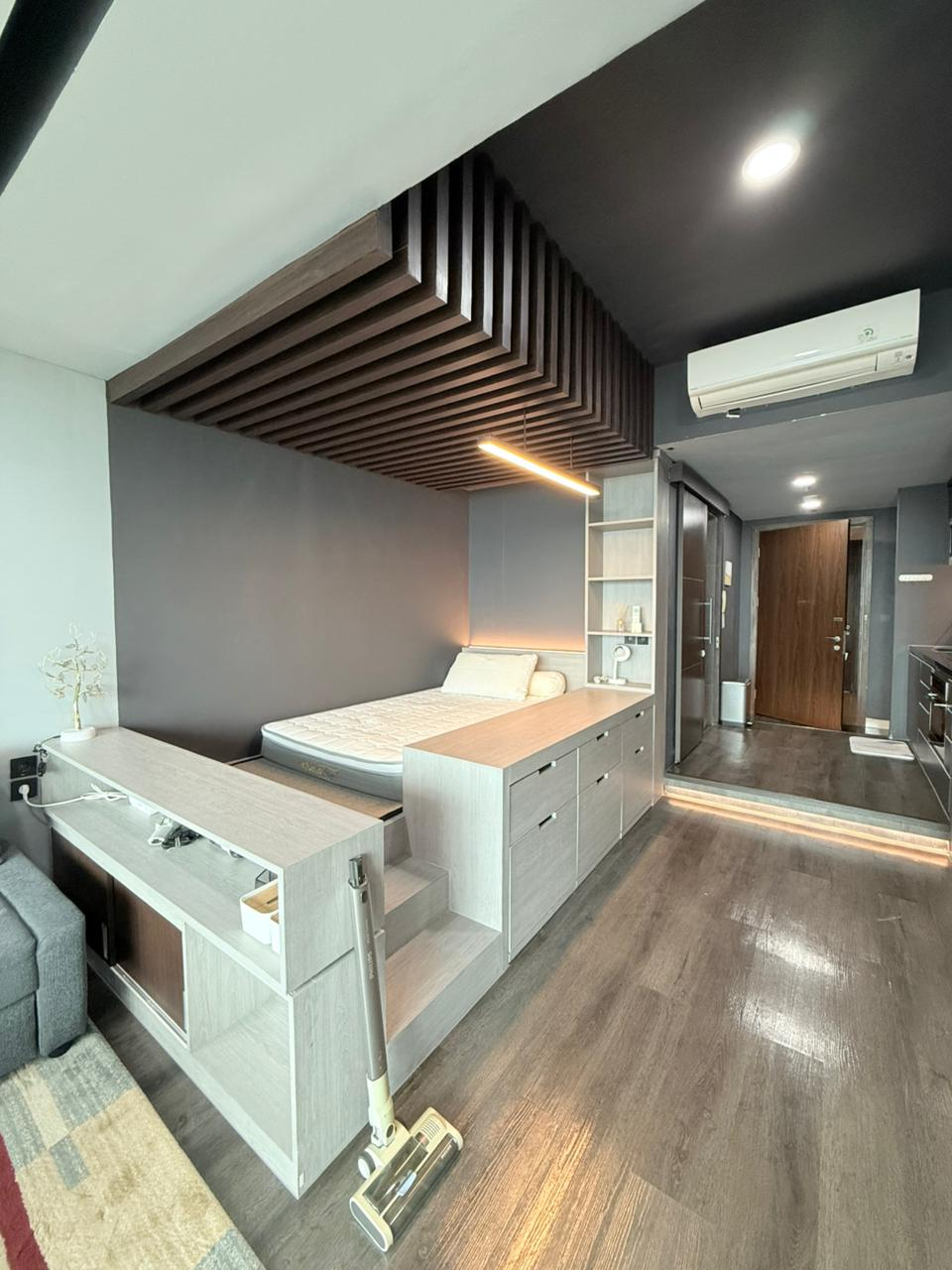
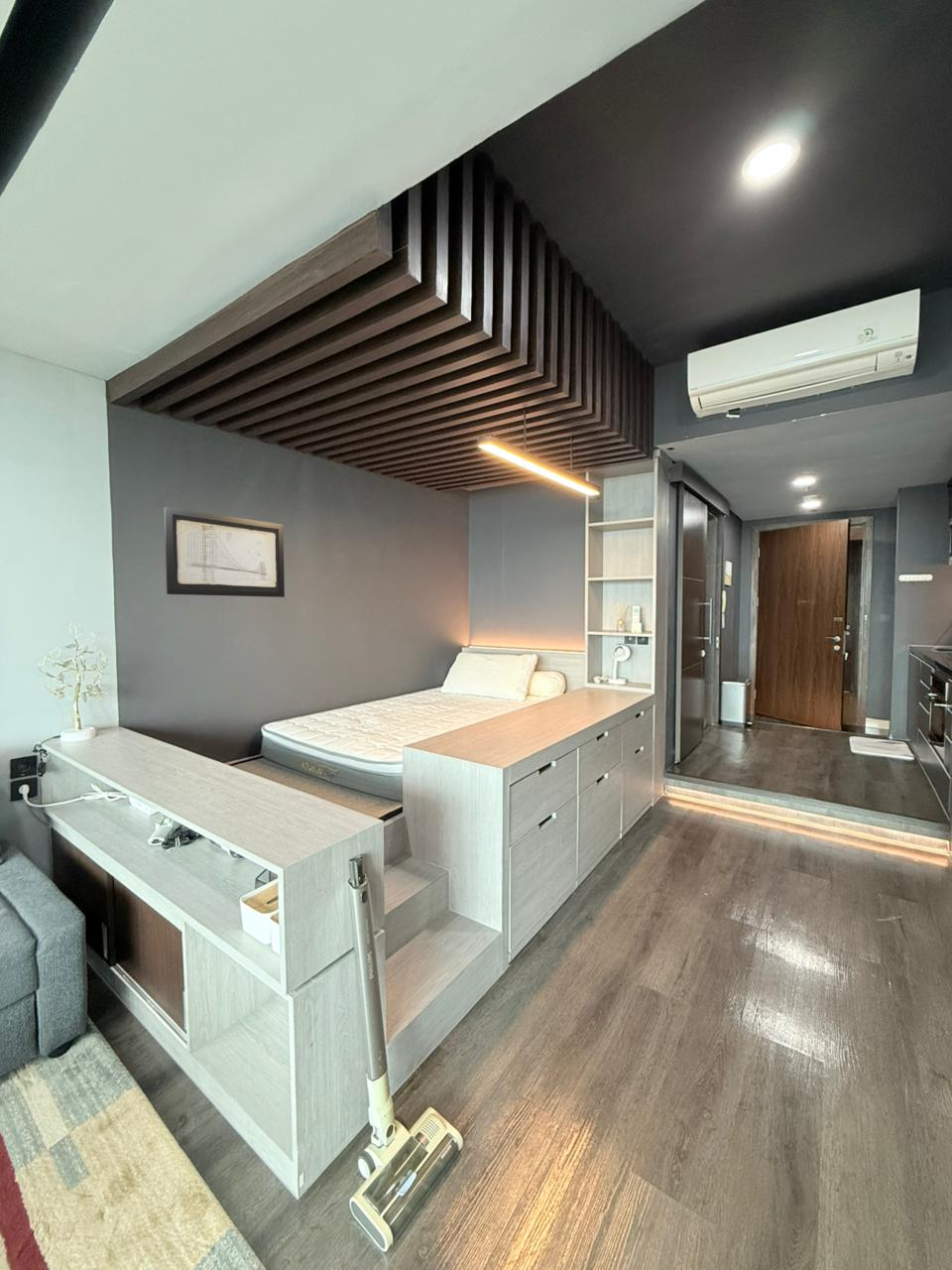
+ wall art [164,506,286,598]
